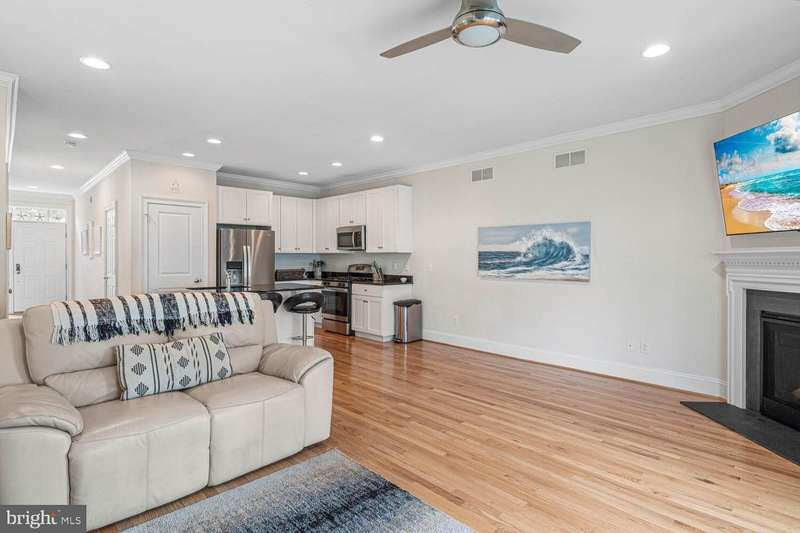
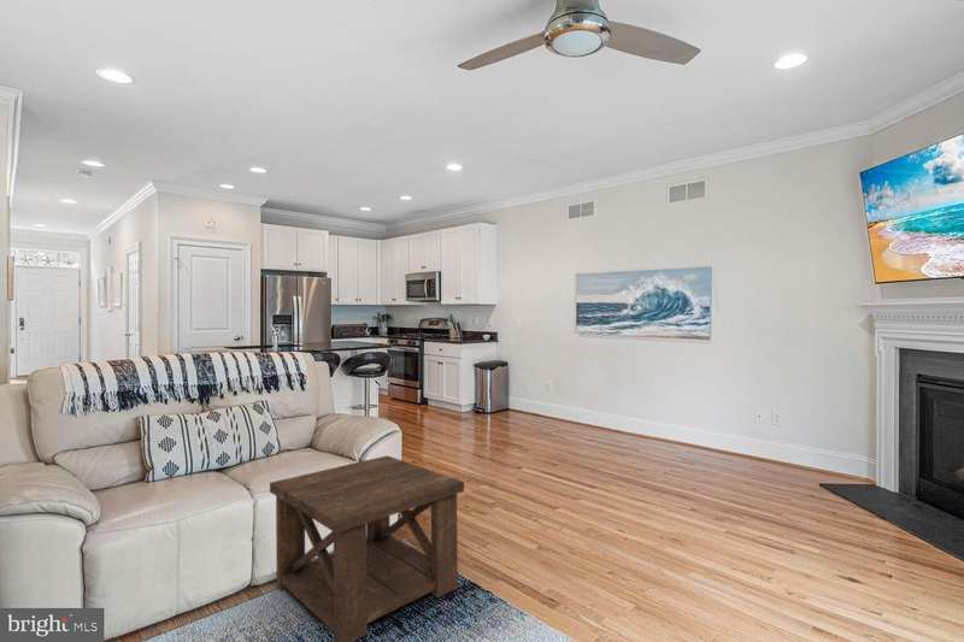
+ side table [269,454,465,642]
